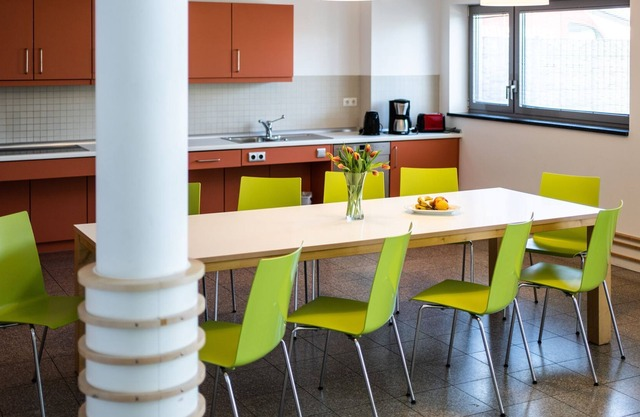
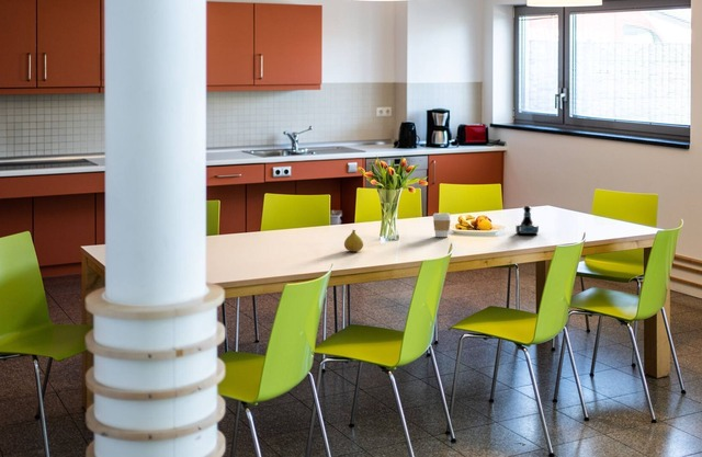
+ coffee cup [432,212,452,238]
+ tequila bottle [514,205,540,236]
+ fruit [343,229,364,252]
